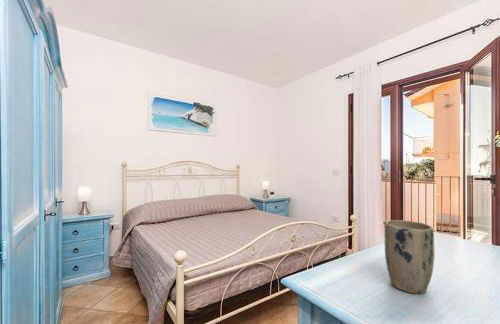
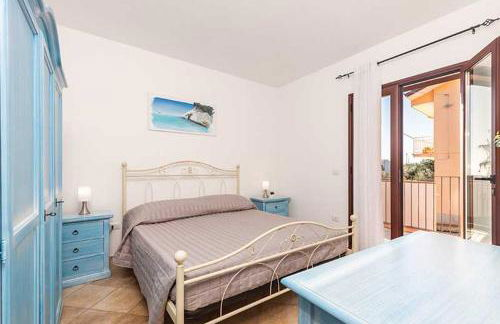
- plant pot [384,219,435,295]
